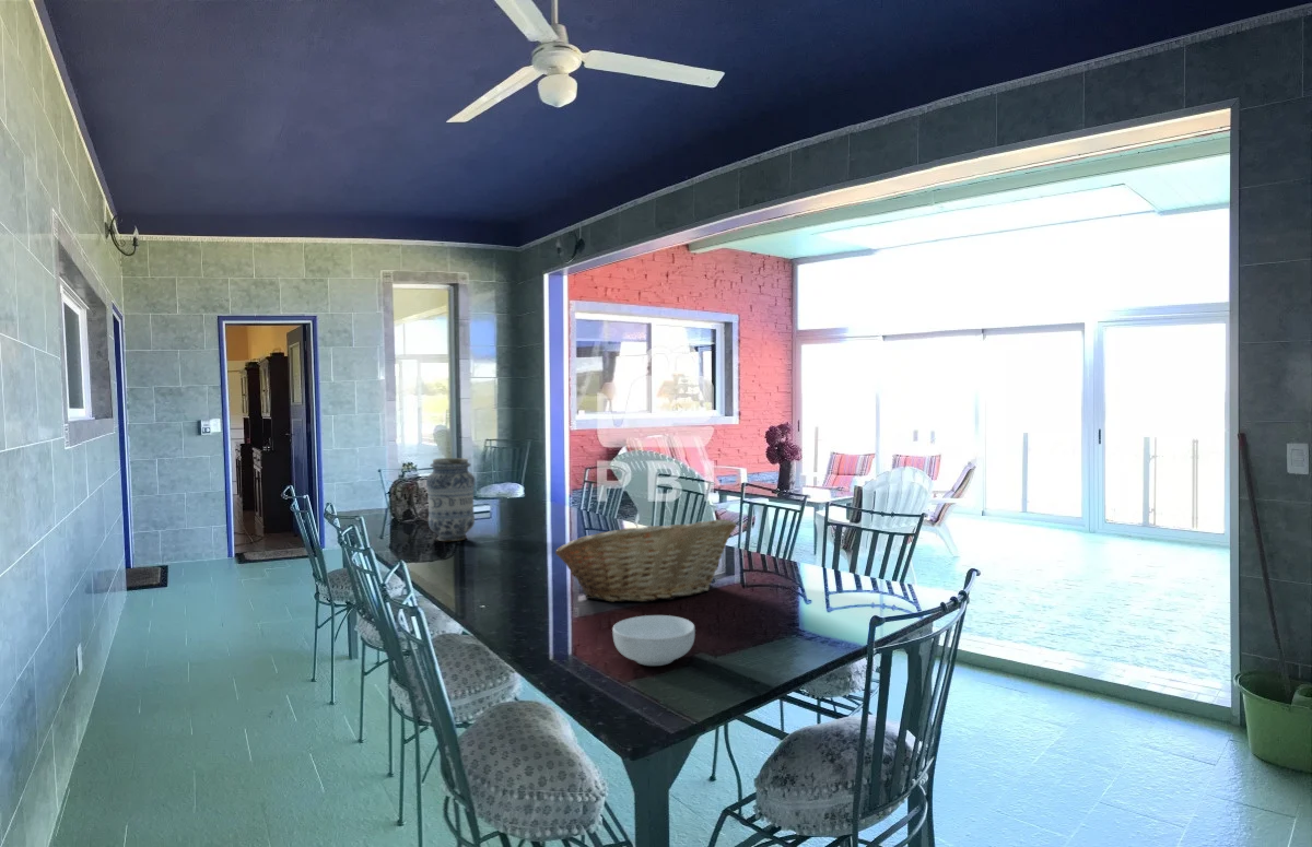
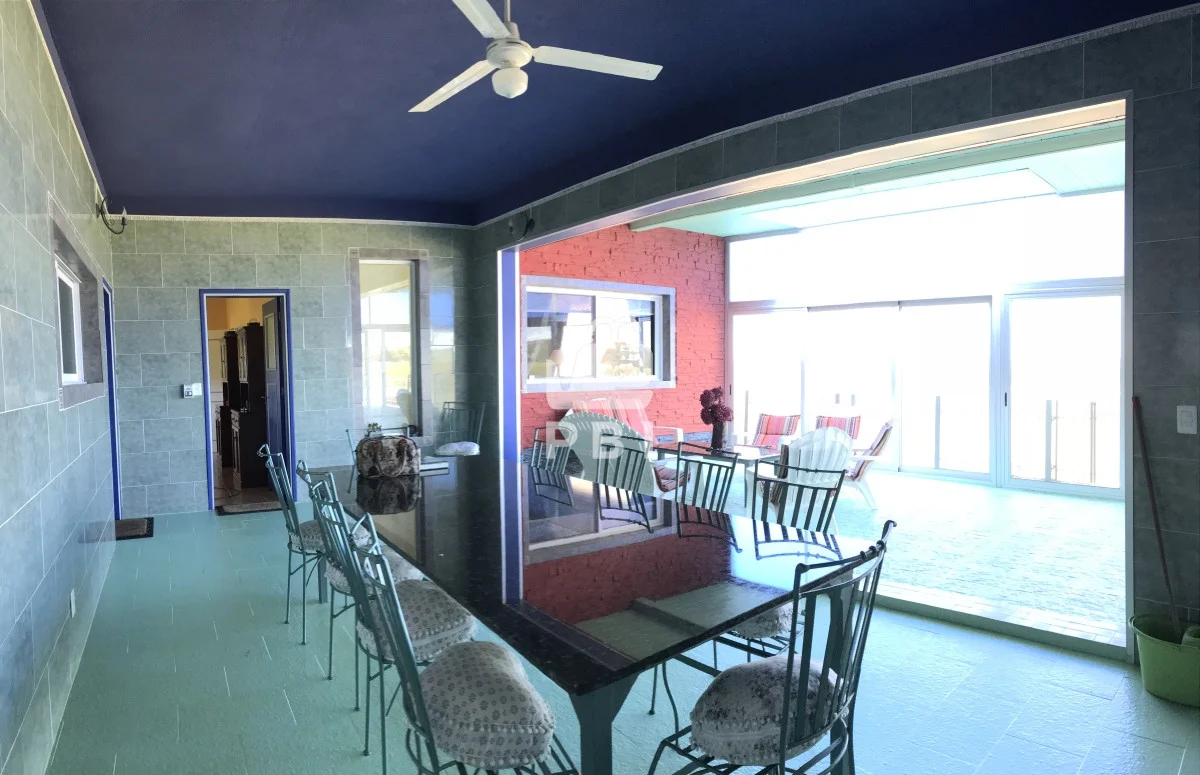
- vase [425,457,476,542]
- fruit basket [554,518,738,603]
- cereal bowl [611,614,696,667]
